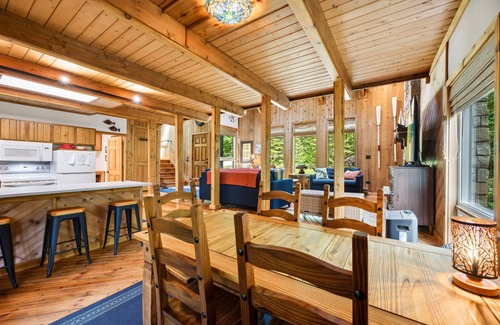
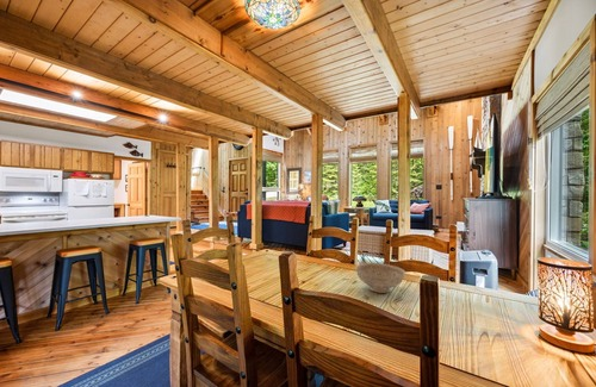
+ decorative bowl [354,262,406,294]
